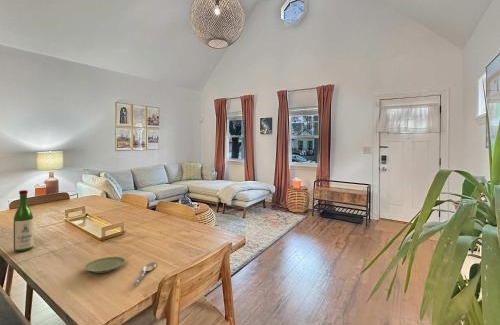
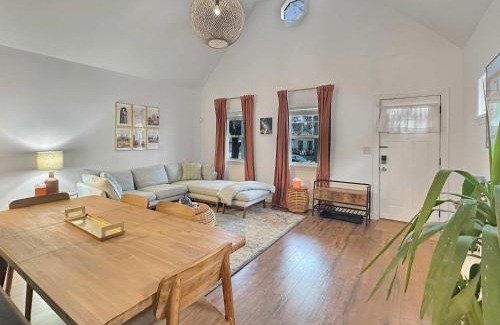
- spoon [131,261,157,287]
- plate [83,256,126,274]
- wine bottle [12,189,34,253]
